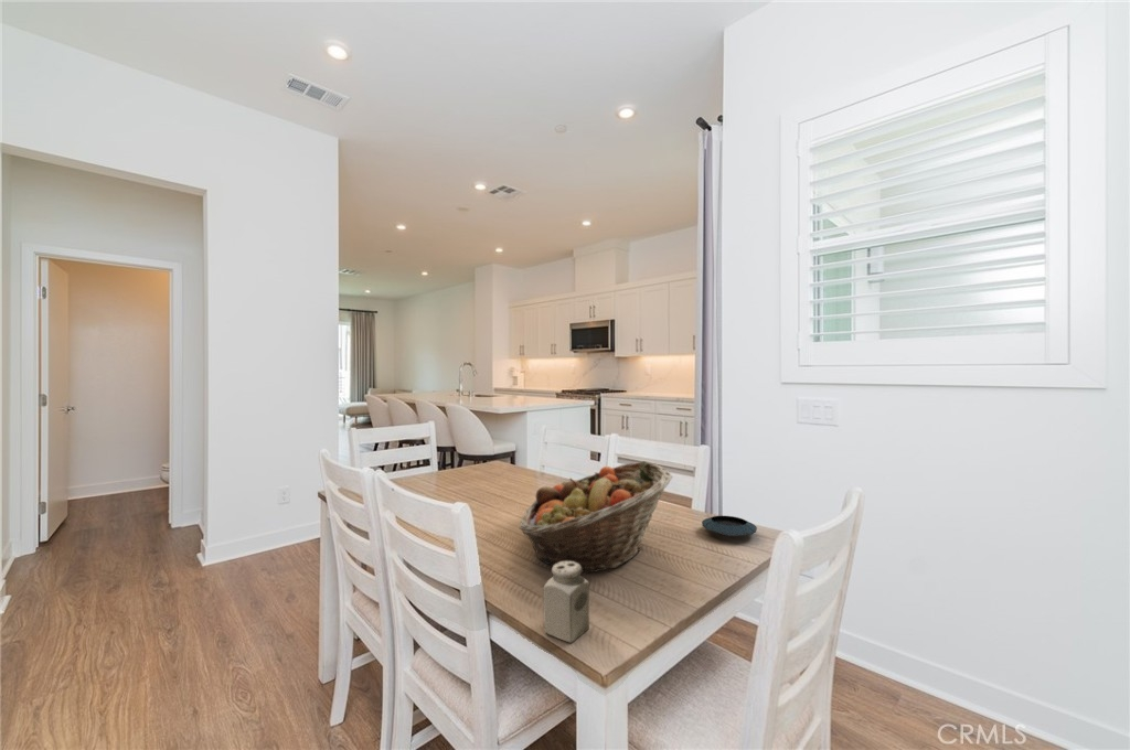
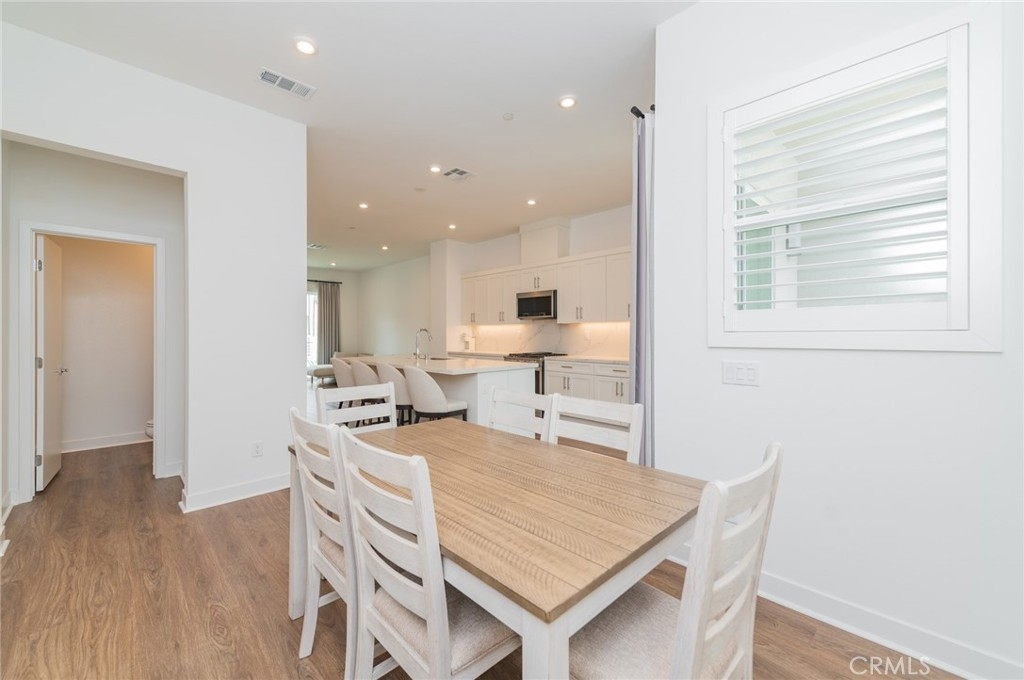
- salt shaker [543,561,590,644]
- fruit basket [518,460,673,575]
- saucer [701,515,758,537]
